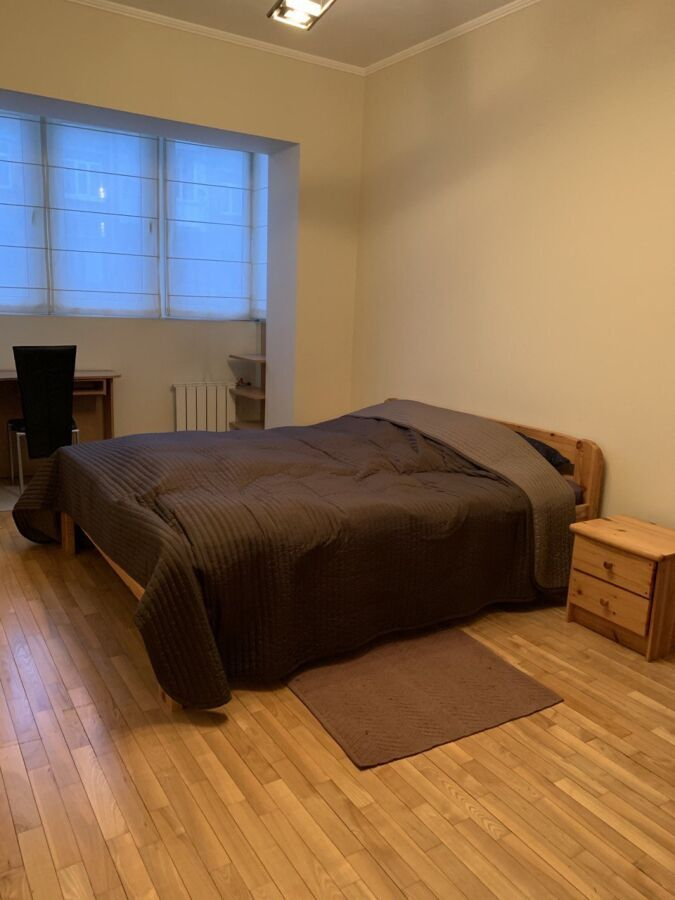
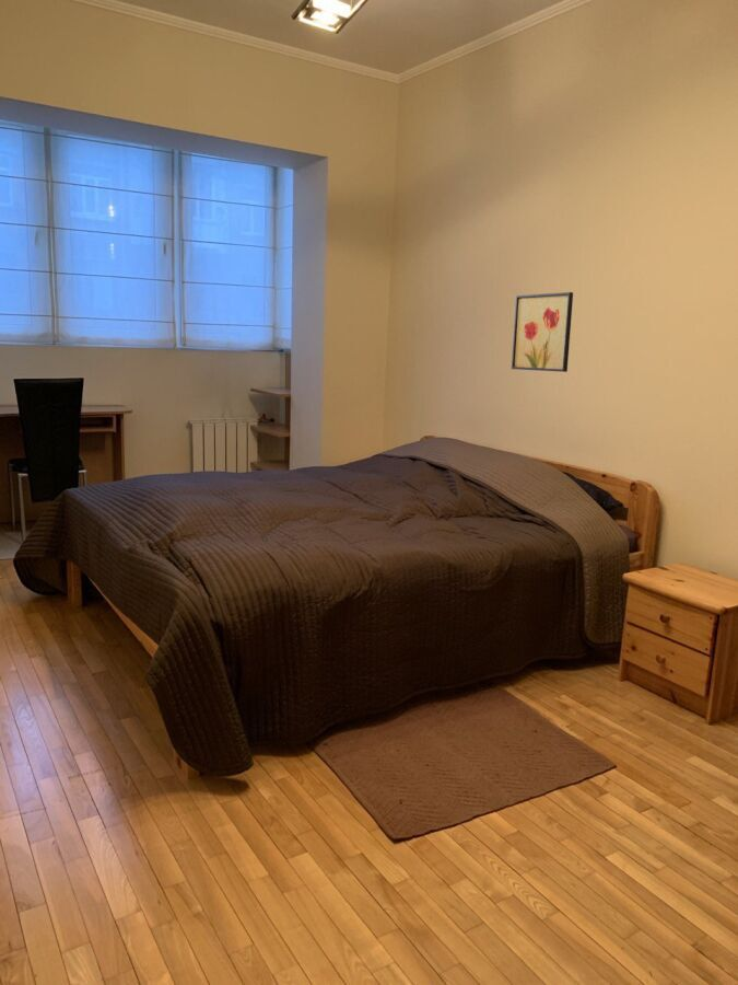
+ wall art [511,291,574,373]
